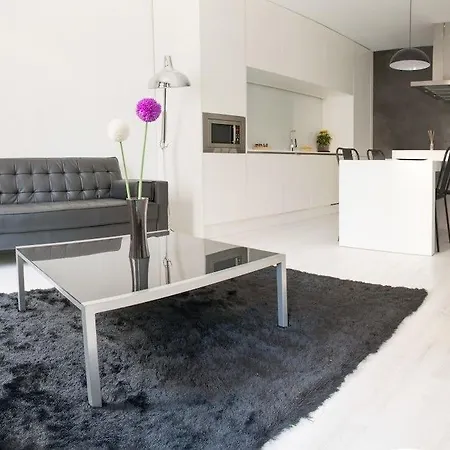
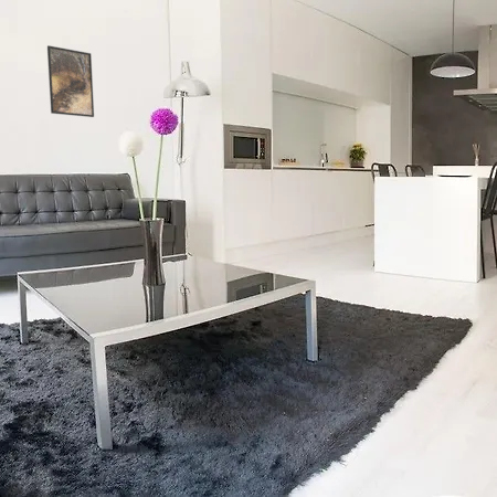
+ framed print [46,44,95,118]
